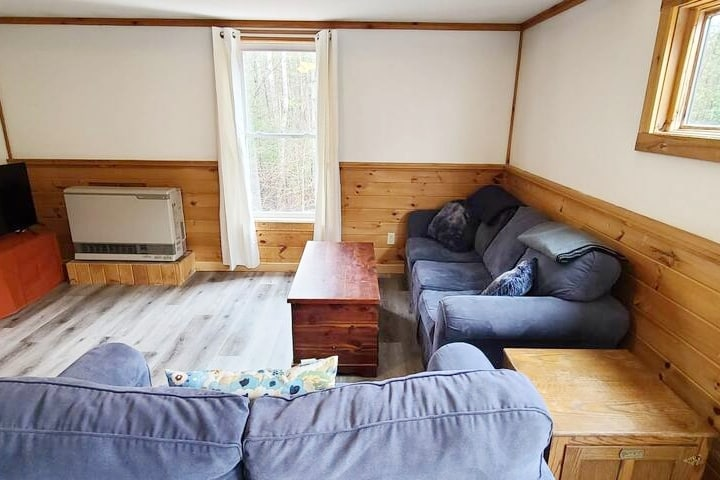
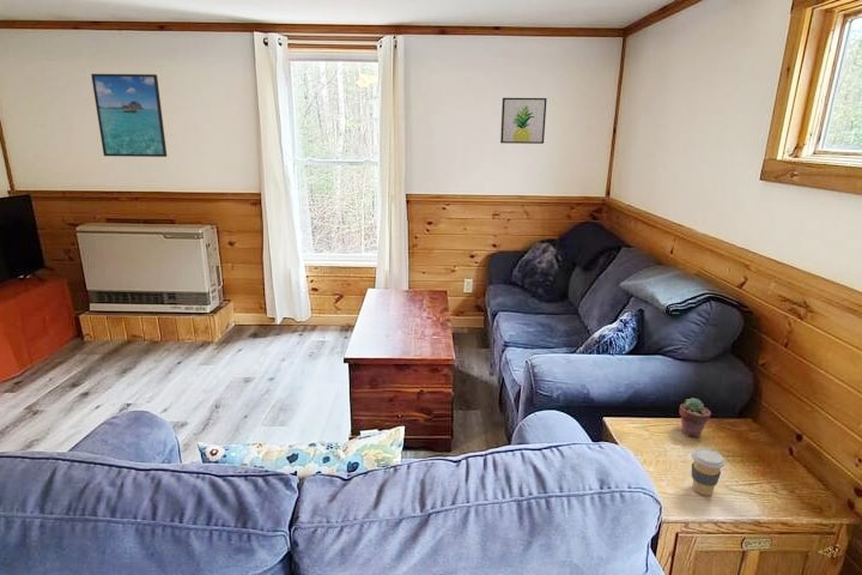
+ coffee cup [690,447,727,497]
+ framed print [90,73,168,158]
+ potted succulent [679,397,712,438]
+ wall art [499,97,548,145]
